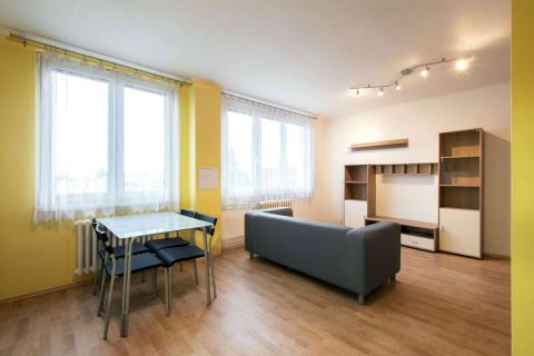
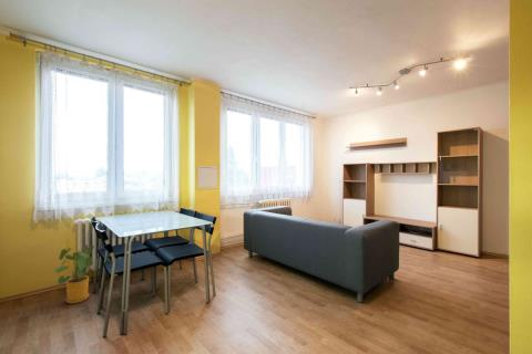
+ house plant [52,243,100,304]
